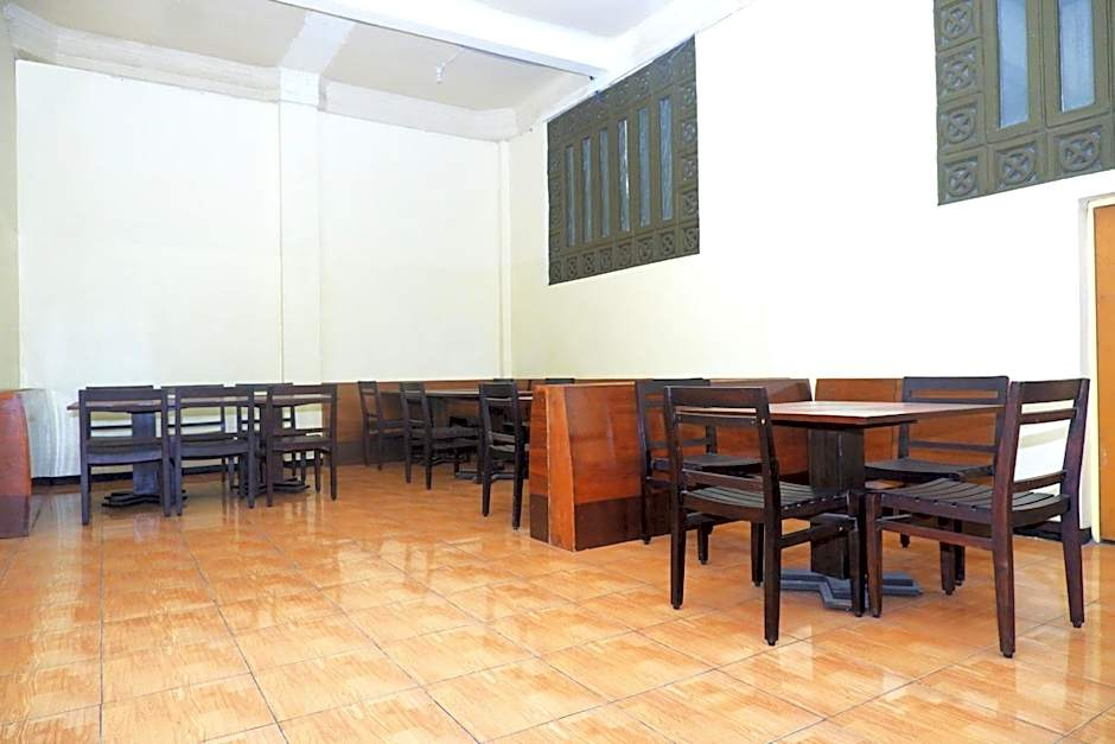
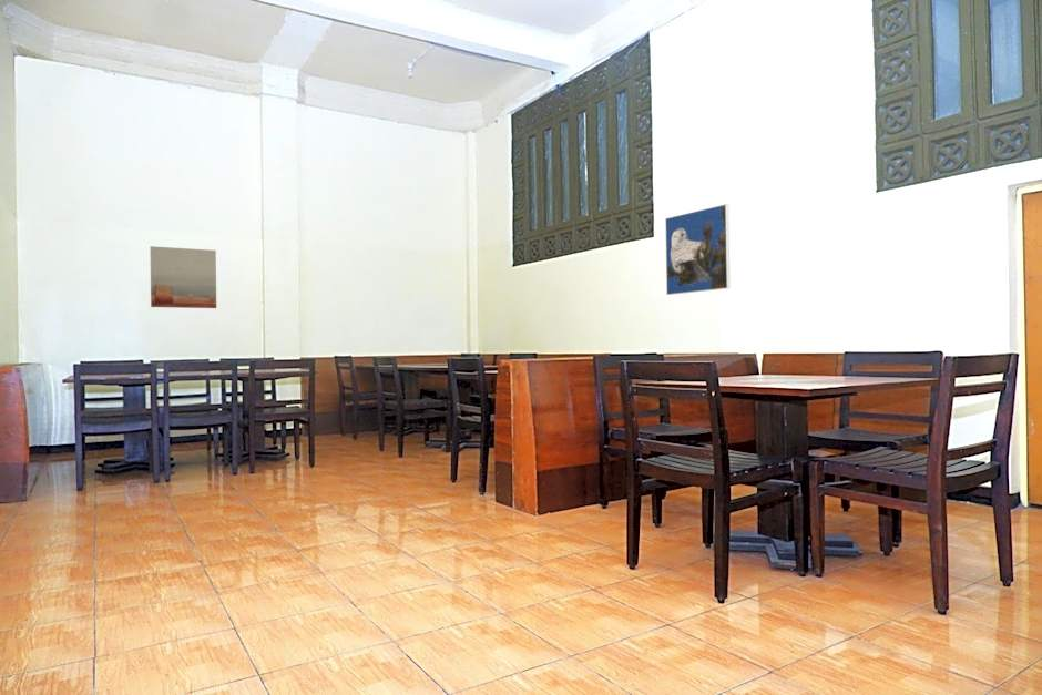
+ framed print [664,203,731,296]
+ wall art [150,245,217,309]
